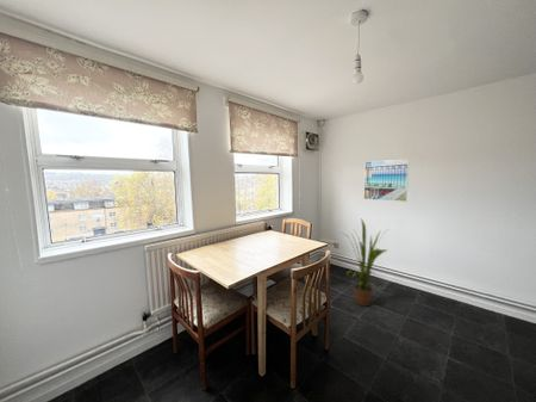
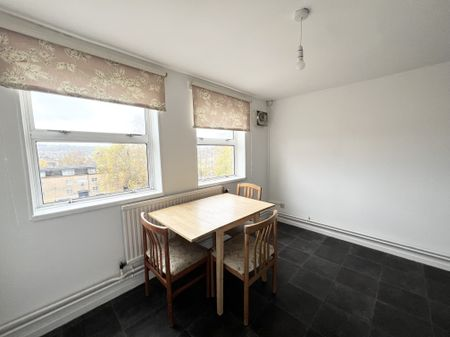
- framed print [362,157,410,203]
- house plant [339,218,389,308]
